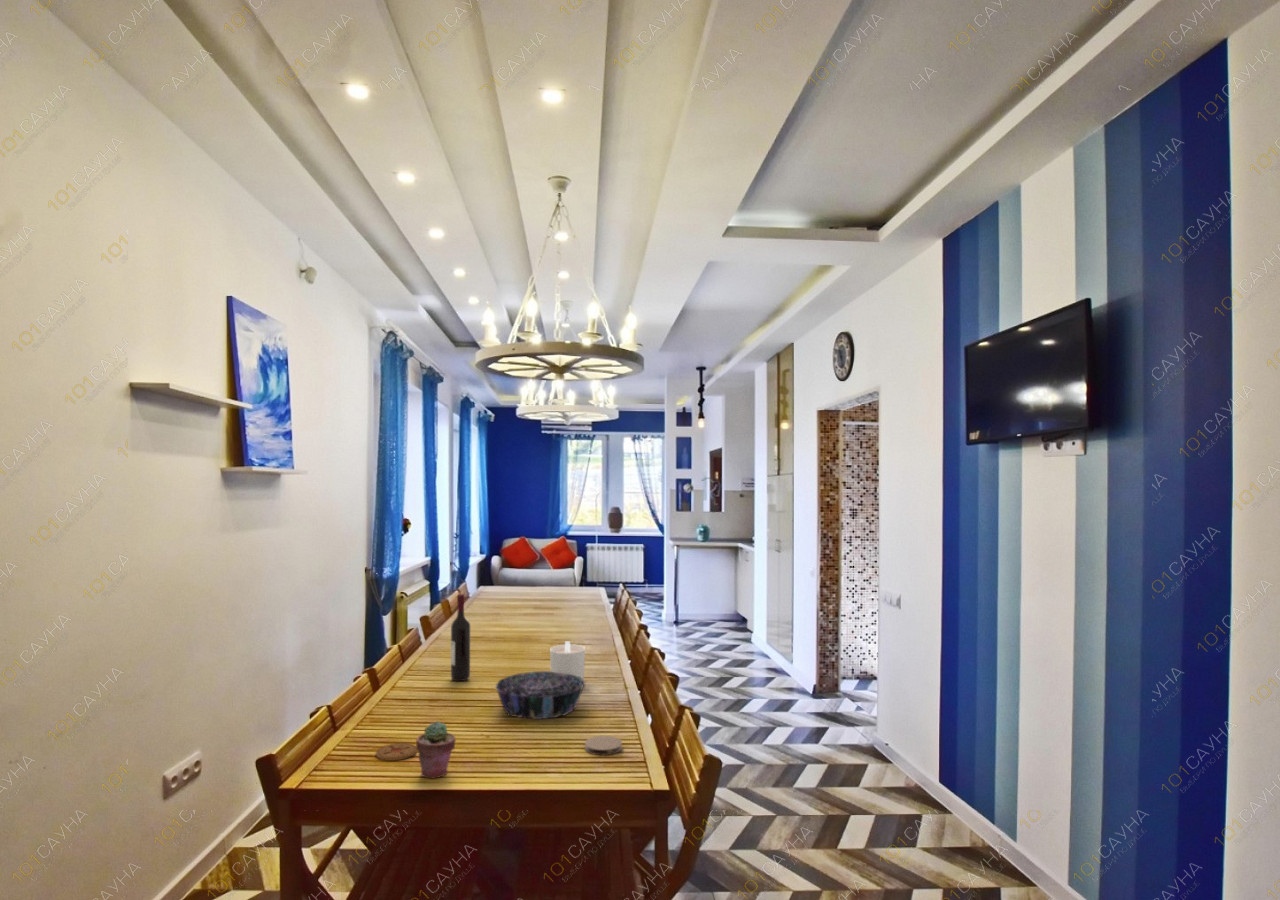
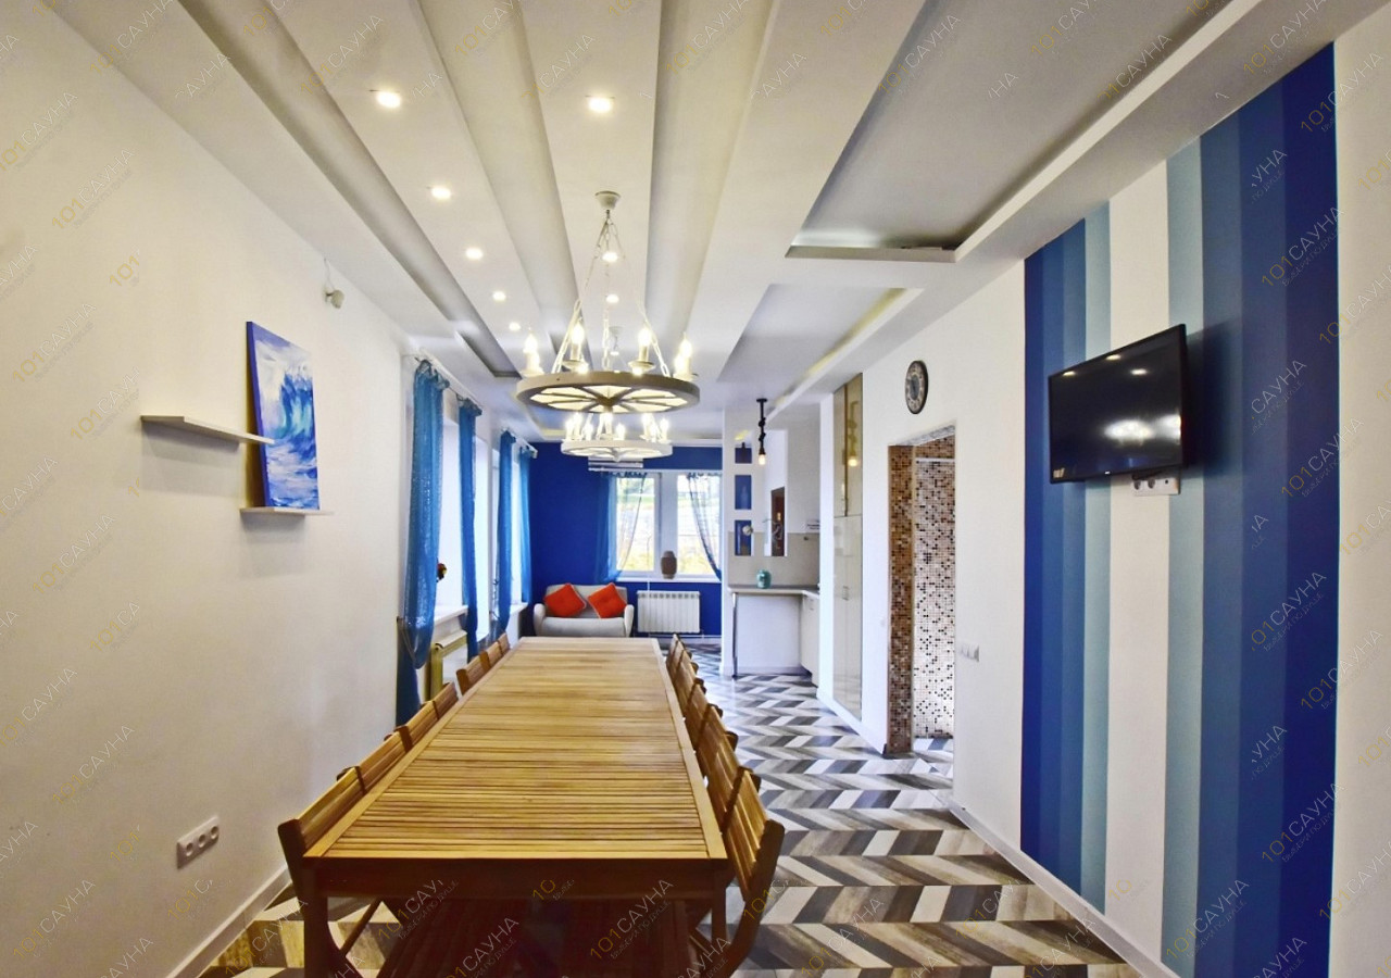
- coaster [375,742,418,762]
- wine bottle [450,593,471,682]
- candle [549,641,586,681]
- decorative bowl [494,670,587,720]
- potted succulent [415,720,457,779]
- coaster [584,735,623,756]
